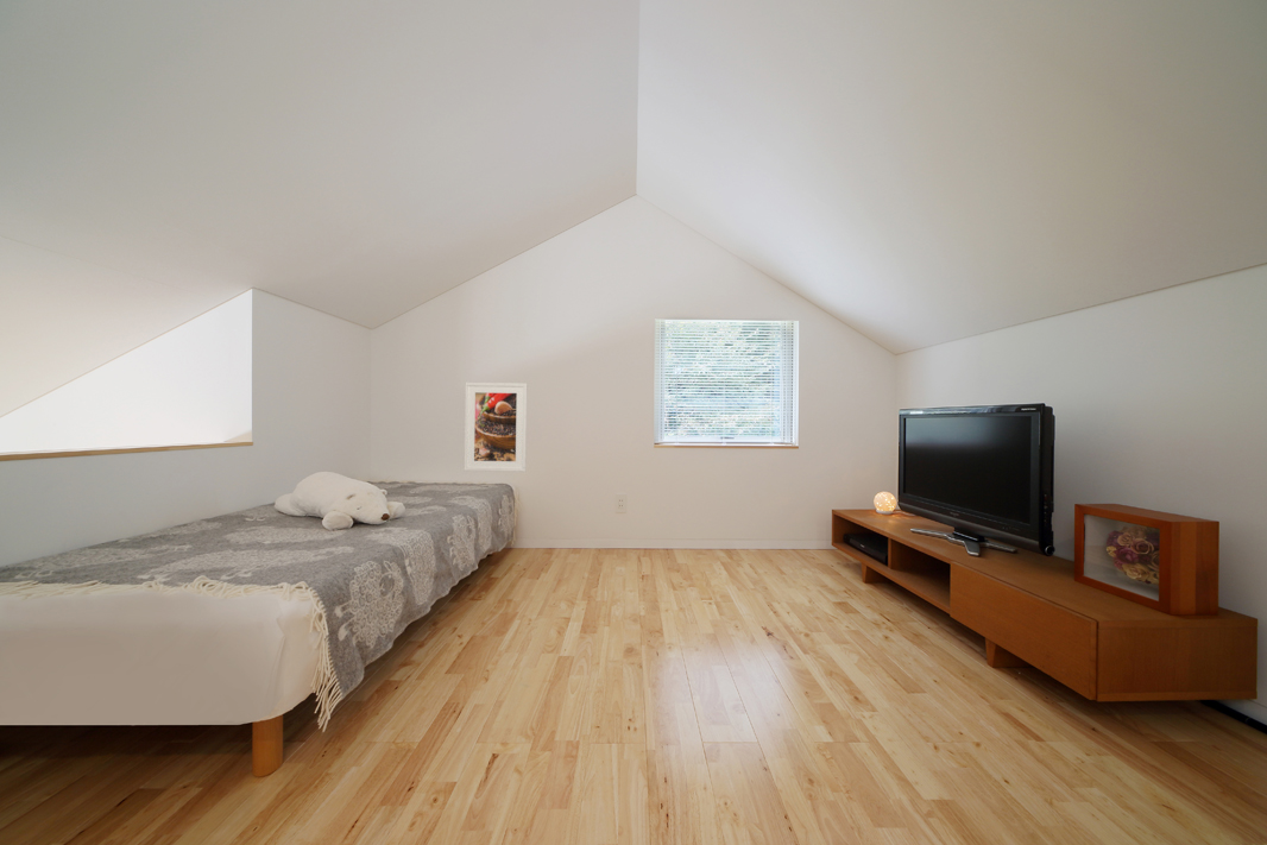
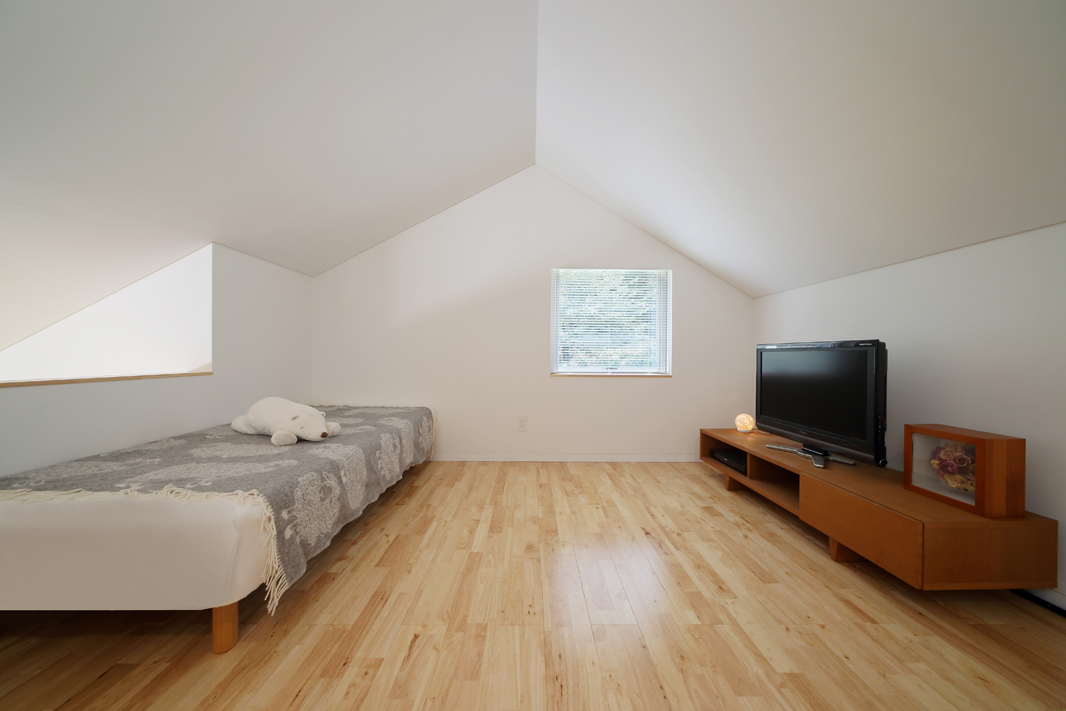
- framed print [464,381,528,473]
